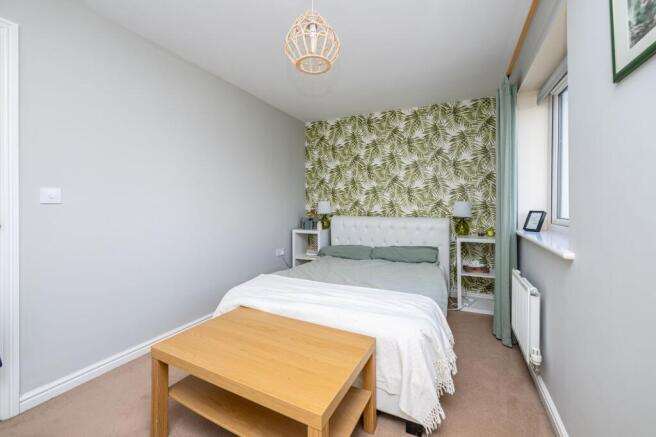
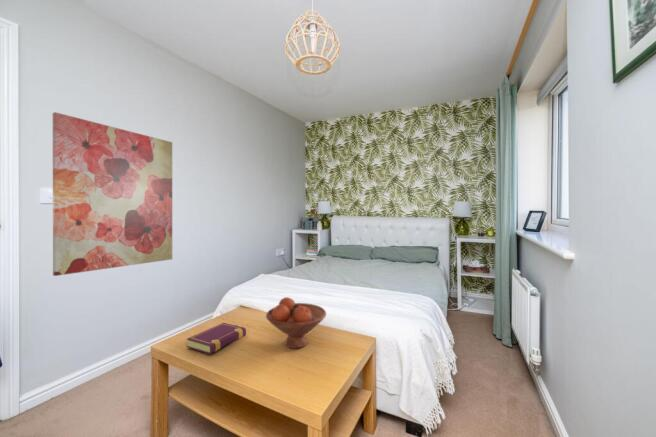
+ book [186,322,247,355]
+ fruit bowl [265,296,327,349]
+ wall art [52,111,173,277]
